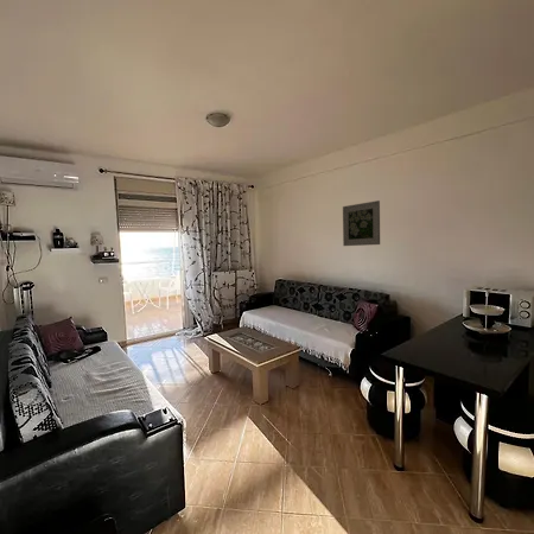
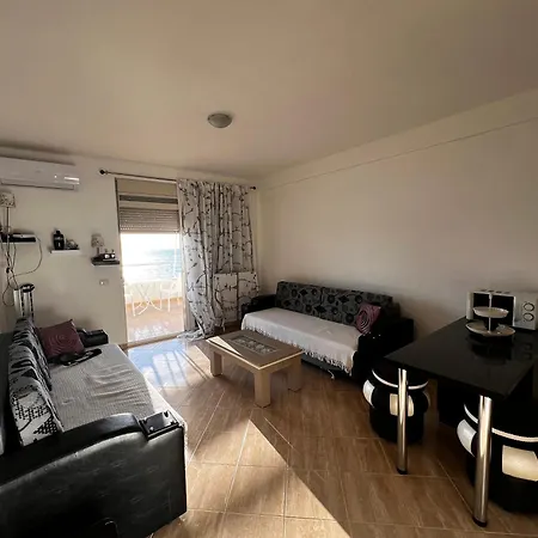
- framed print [342,199,381,247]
